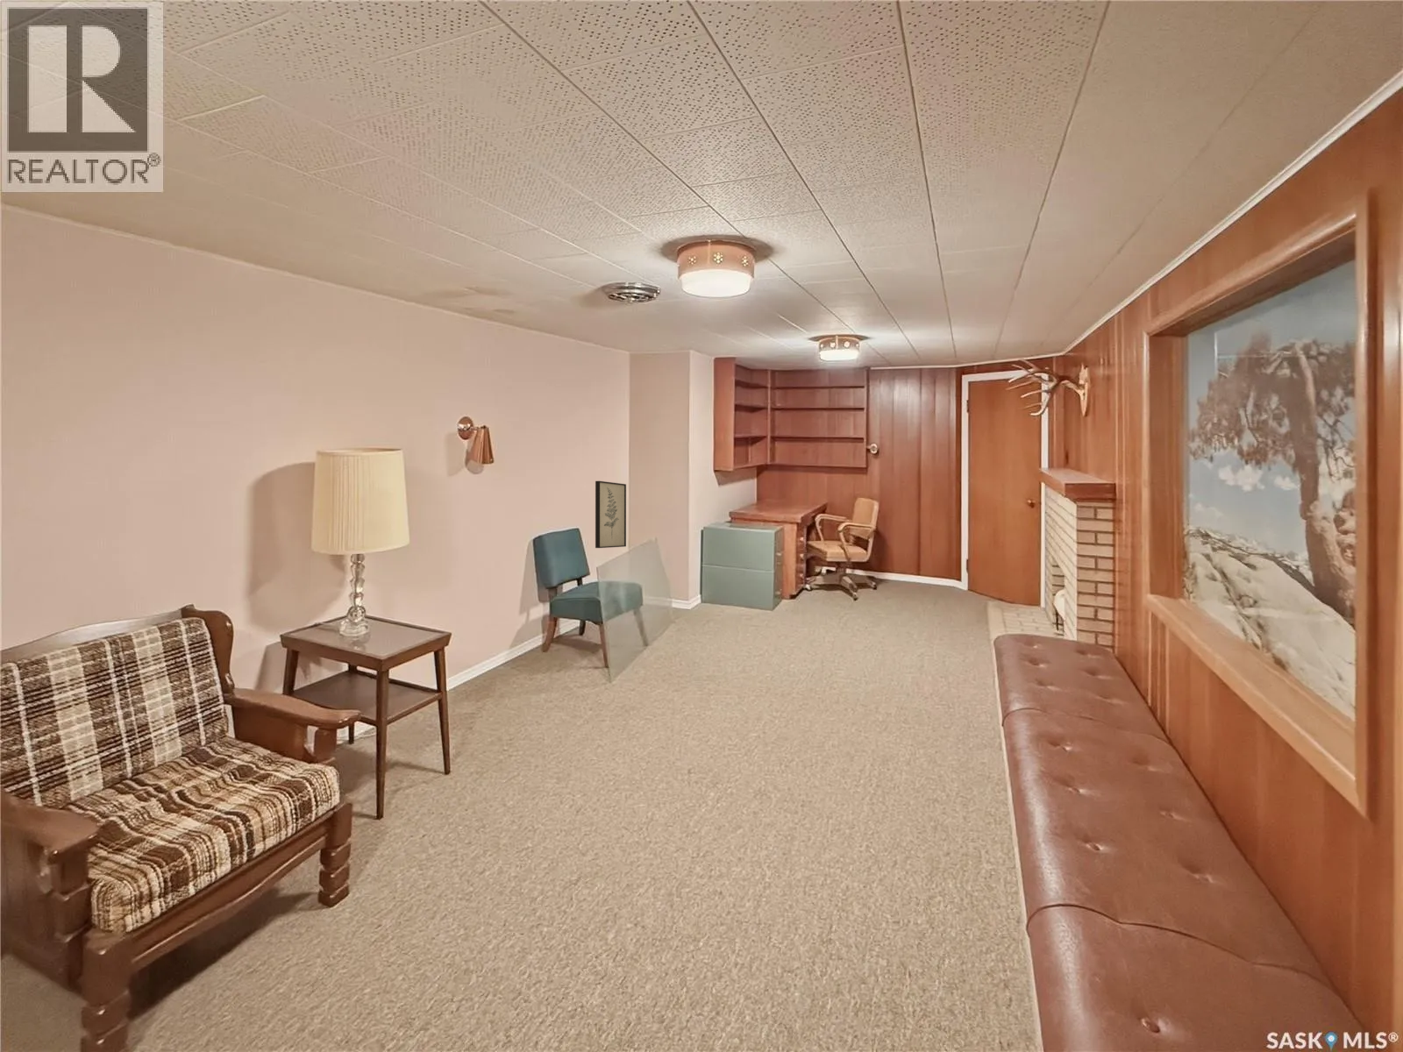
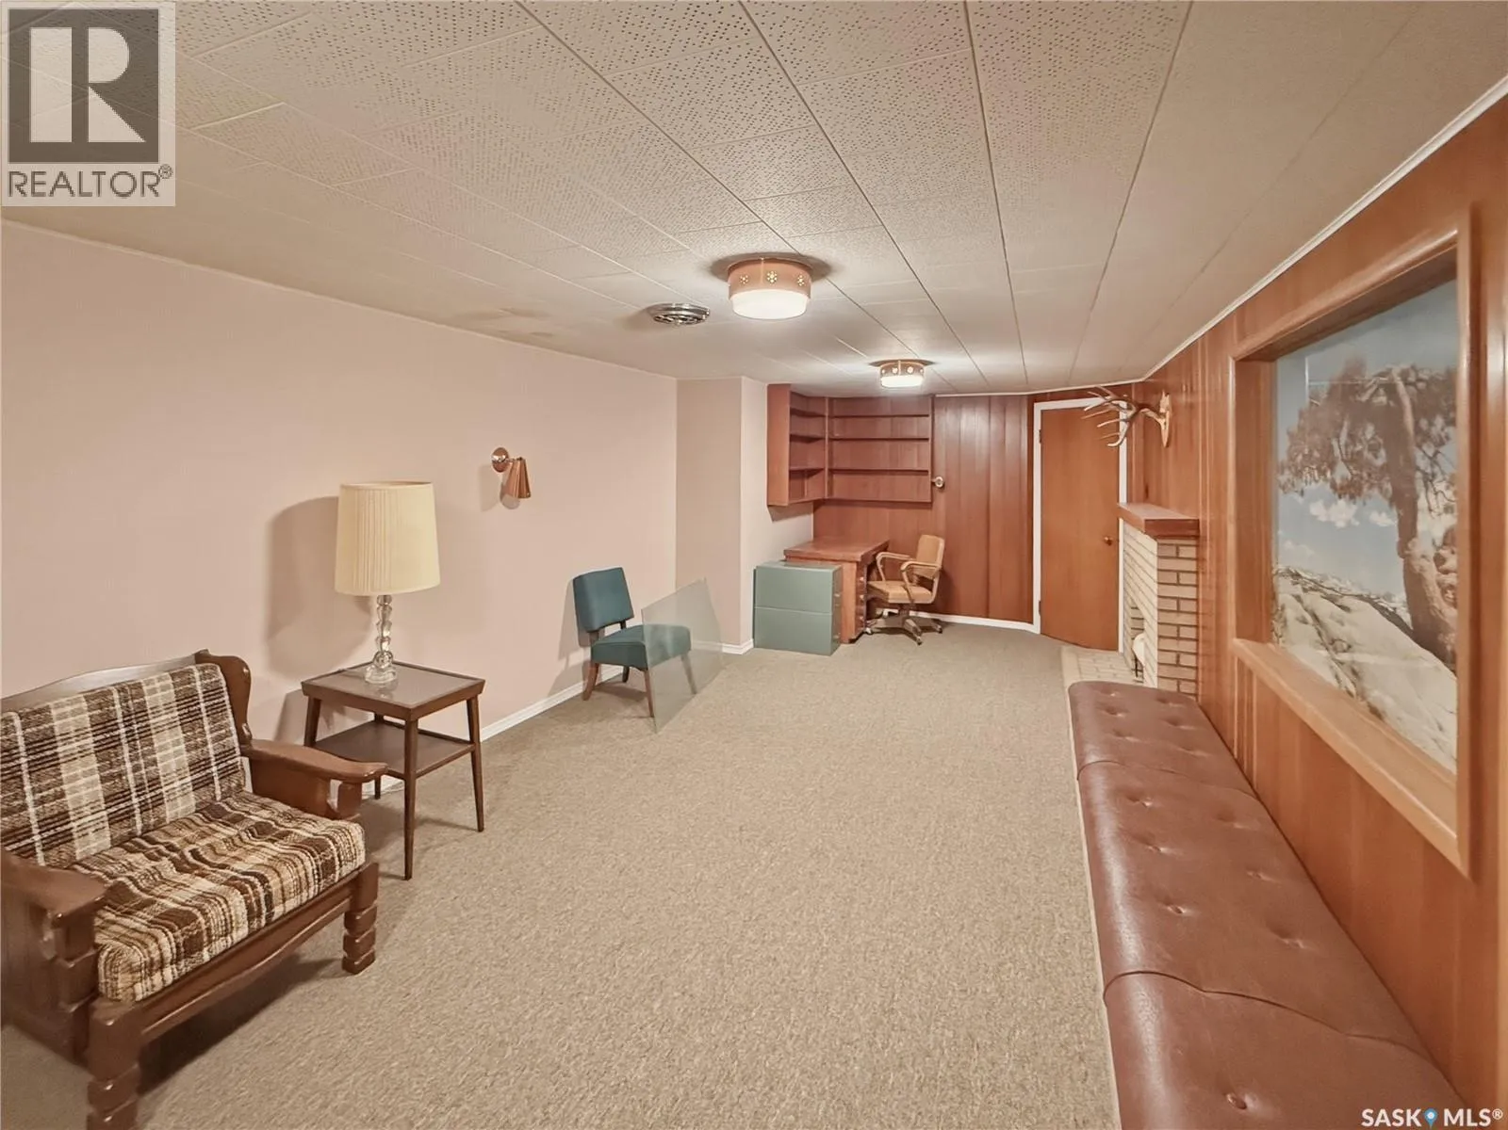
- wall art [594,481,627,549]
